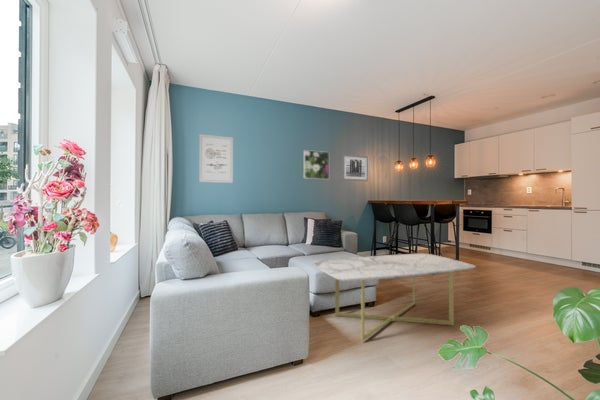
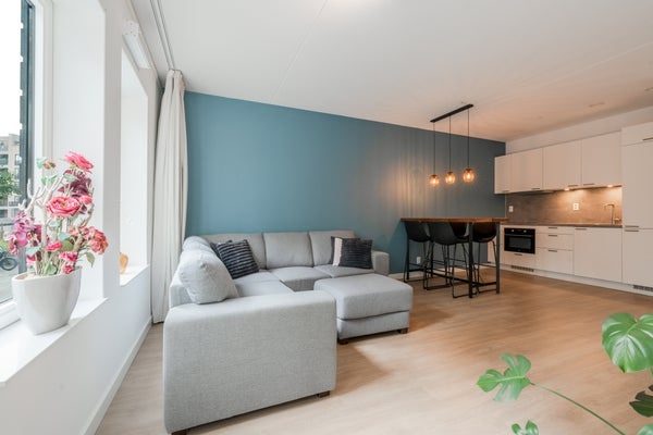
- wall art [341,153,370,182]
- coffee table [312,252,477,342]
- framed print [303,149,330,180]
- wall art [198,133,234,184]
